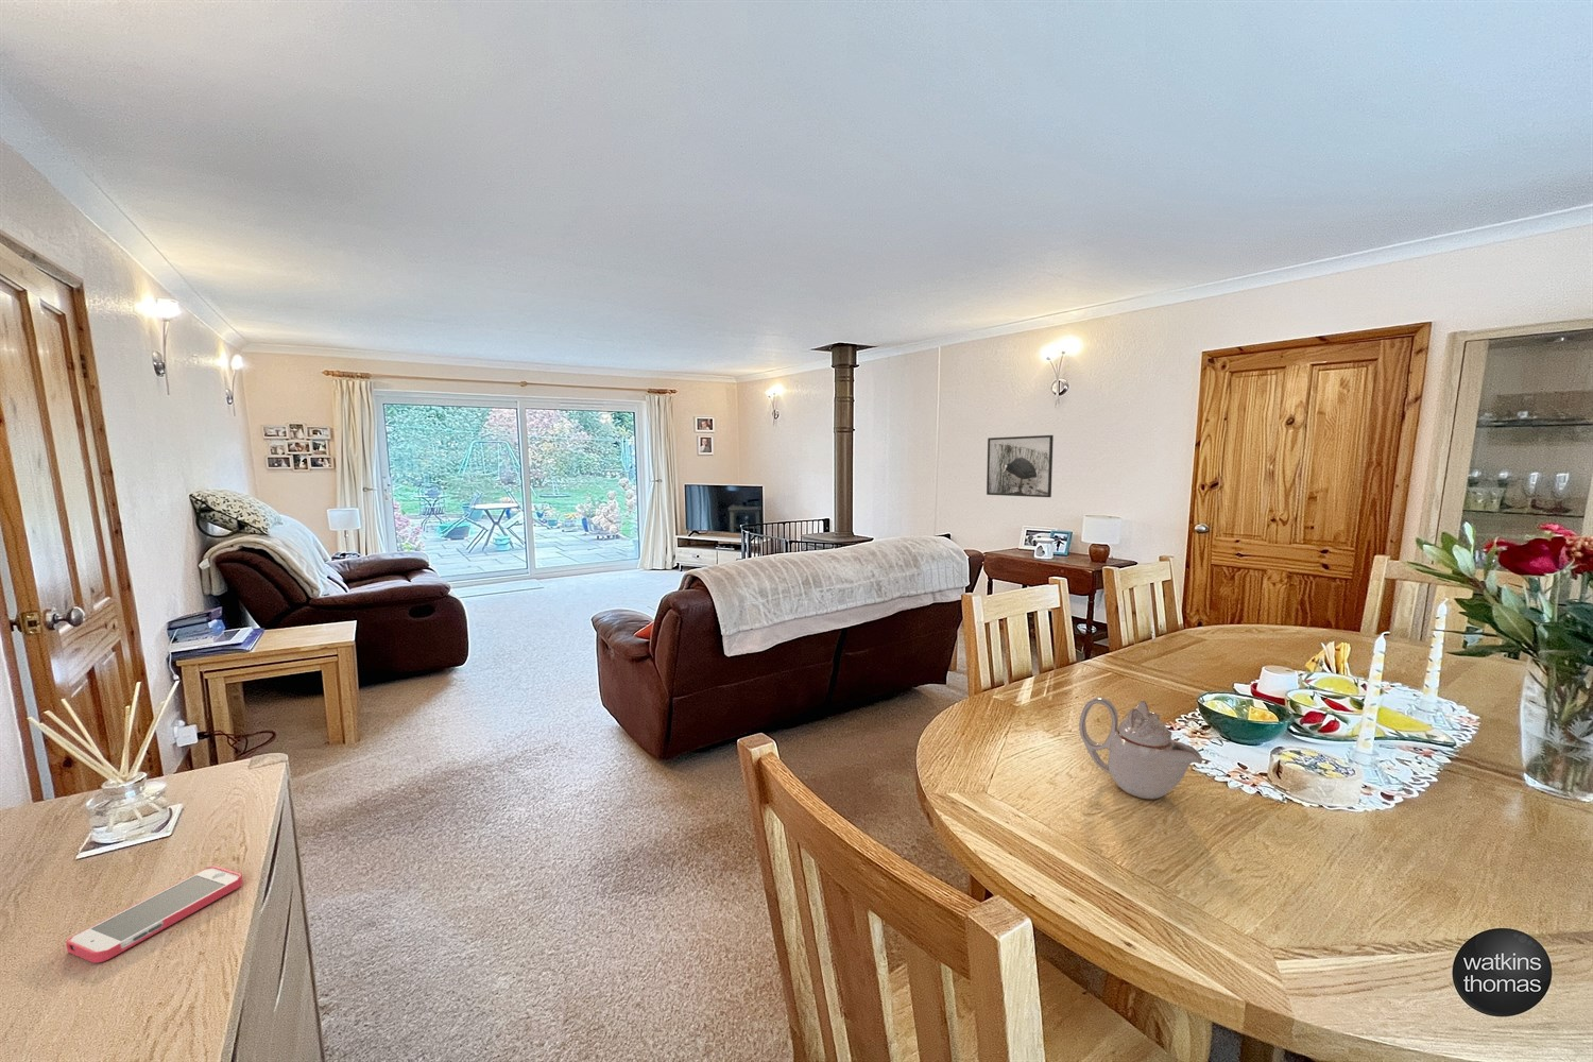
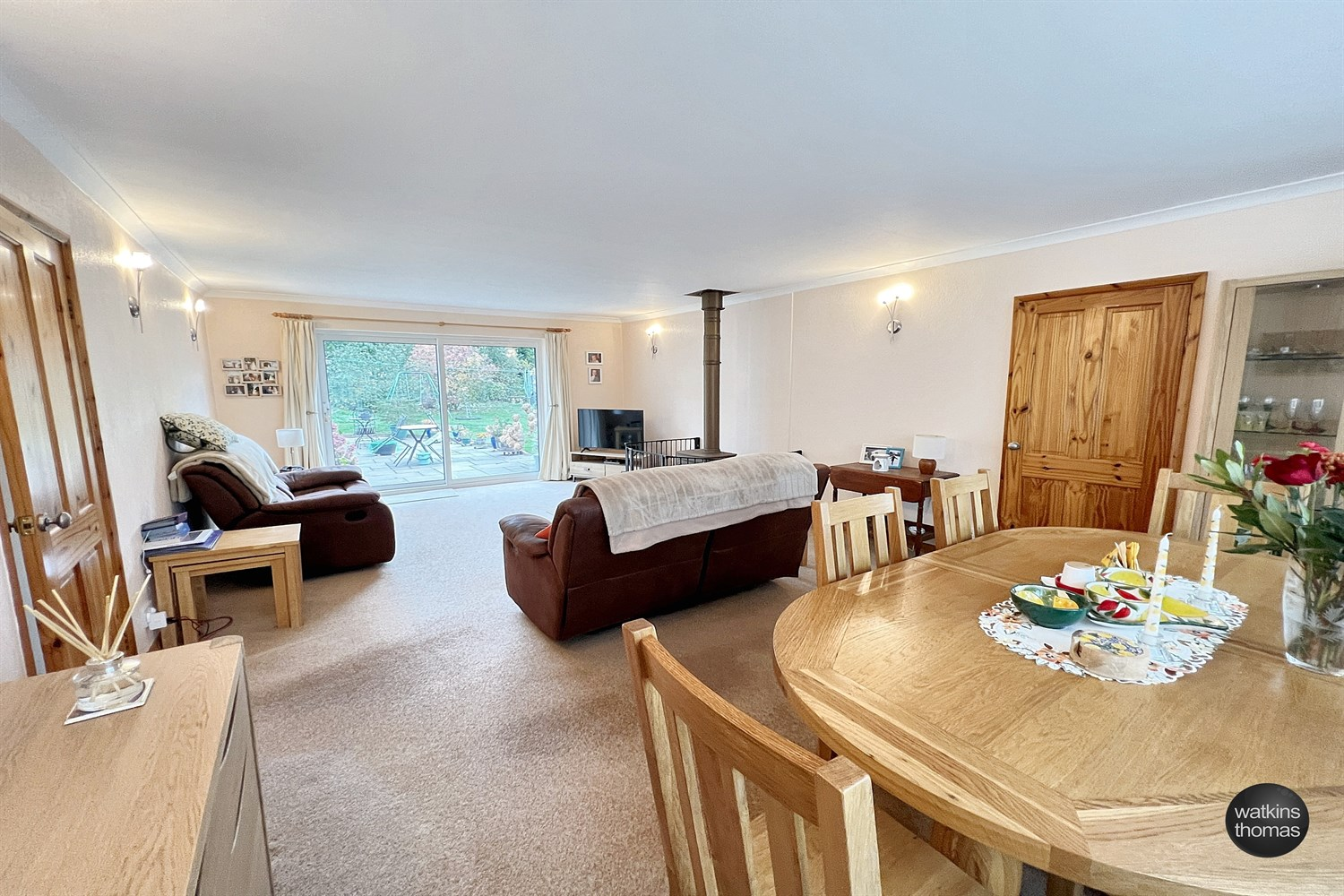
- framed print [985,434,1055,498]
- teapot [1077,697,1203,801]
- smartphone [65,864,244,965]
